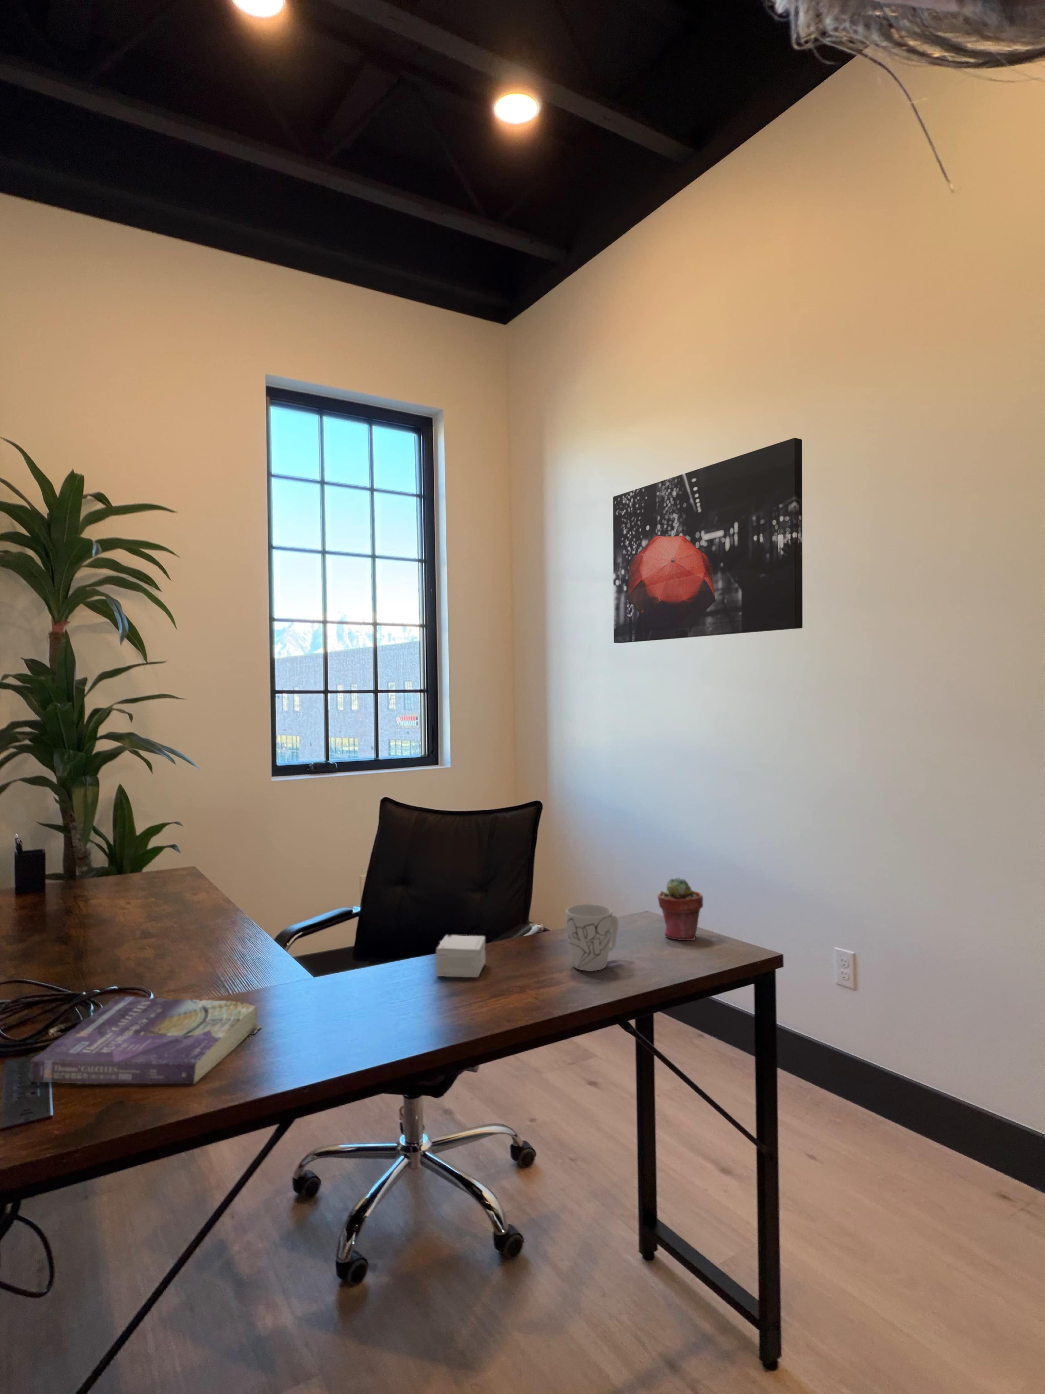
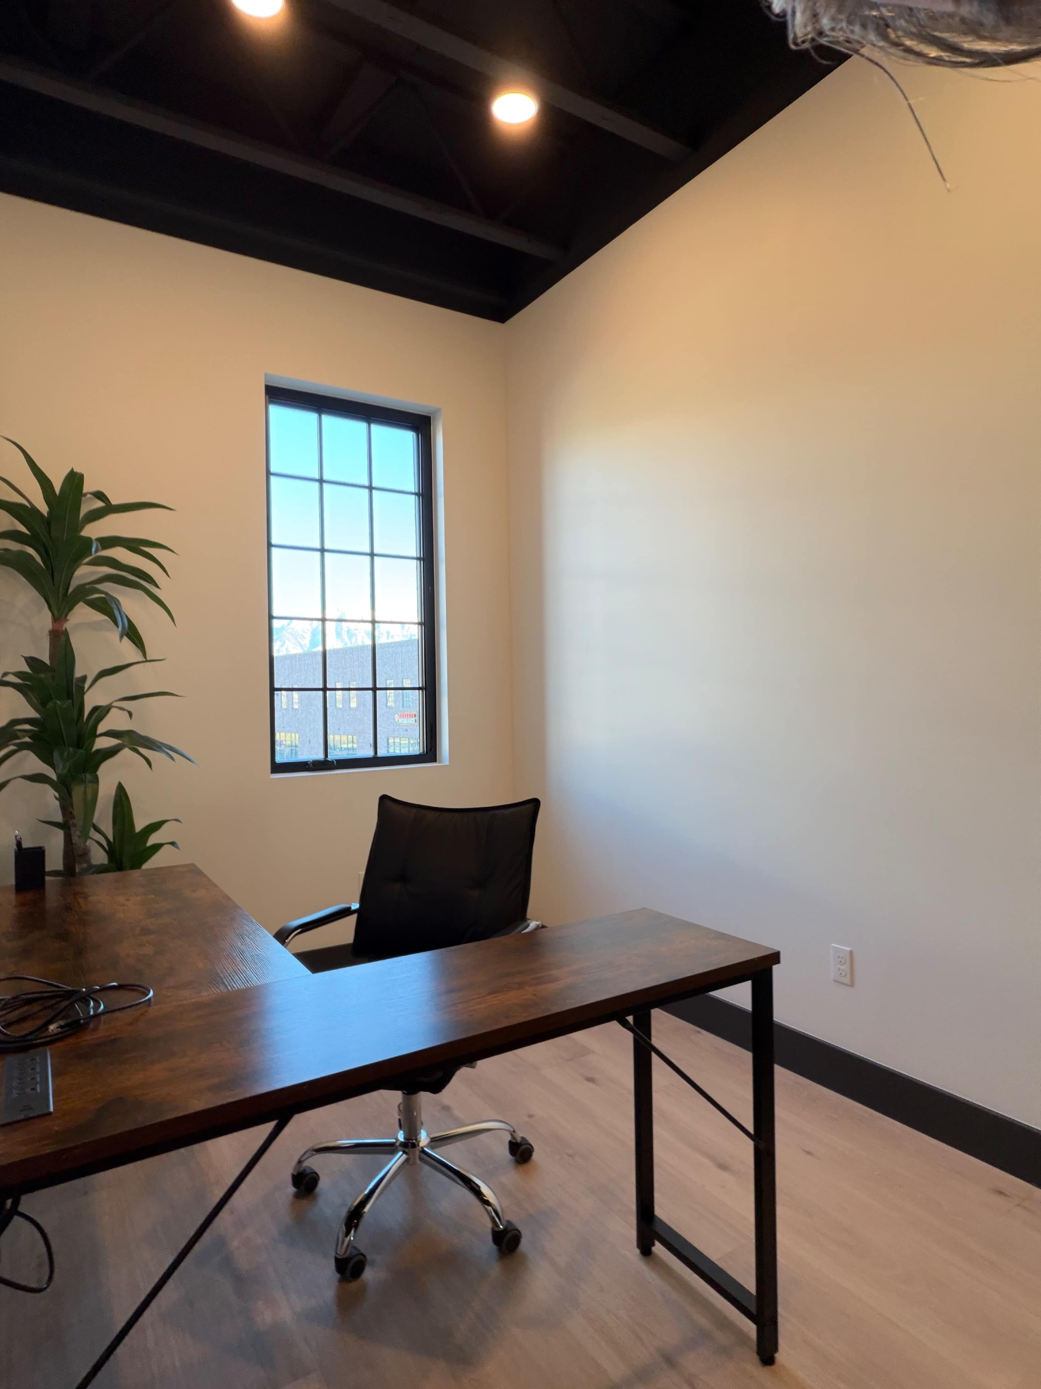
- mug [565,904,618,971]
- small box [436,935,486,978]
- potted succulent [658,877,704,941]
- wall art [613,437,802,643]
- book [29,997,262,1084]
